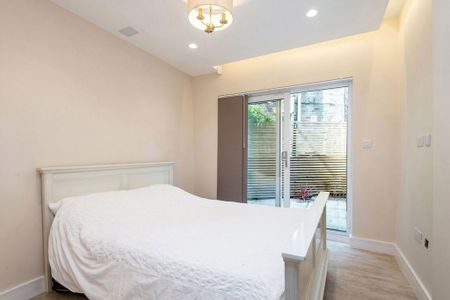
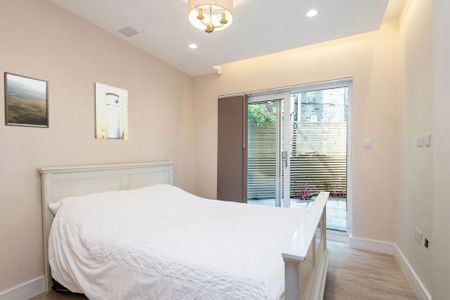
+ wall art [93,82,129,140]
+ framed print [3,71,50,129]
